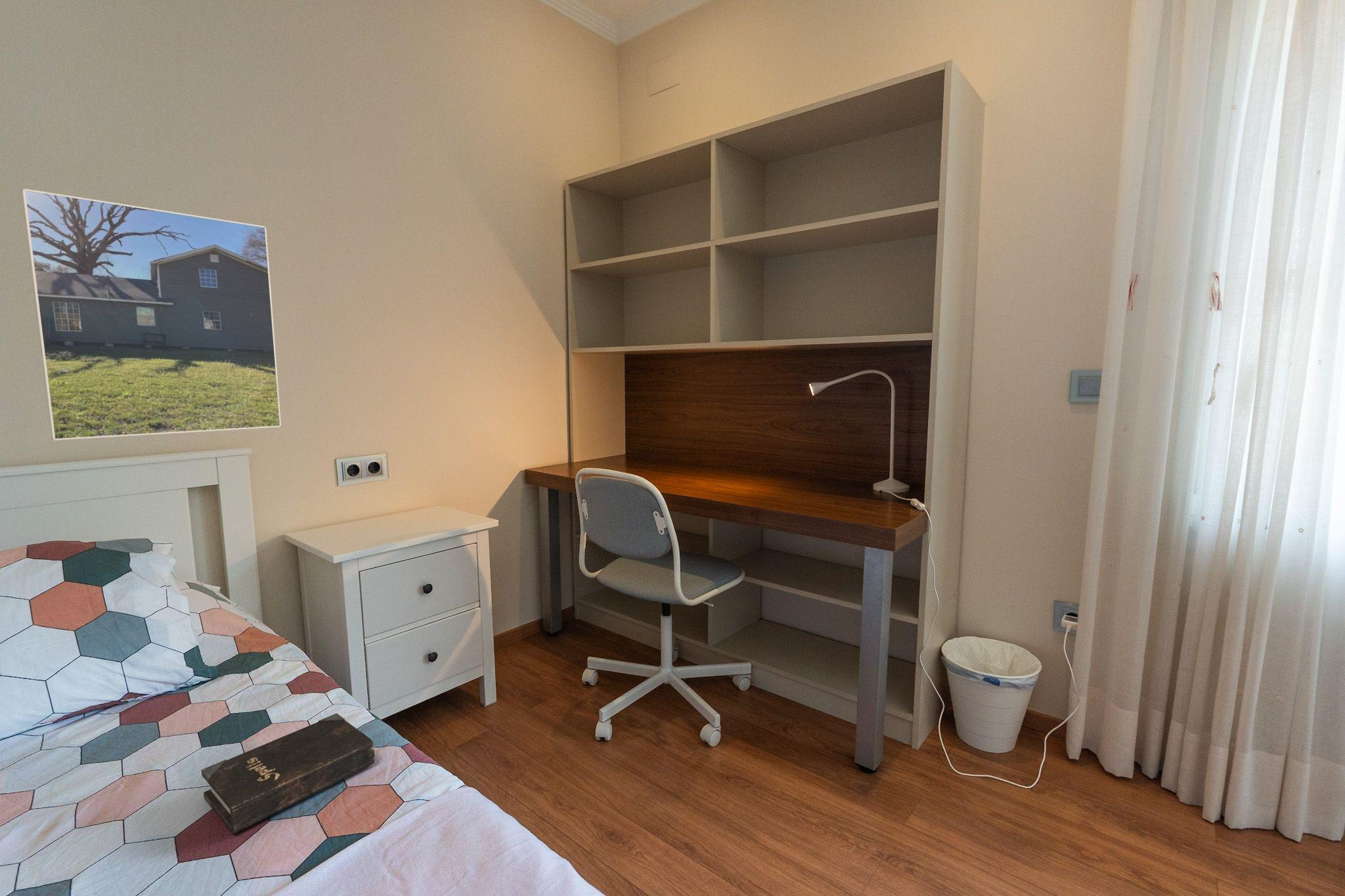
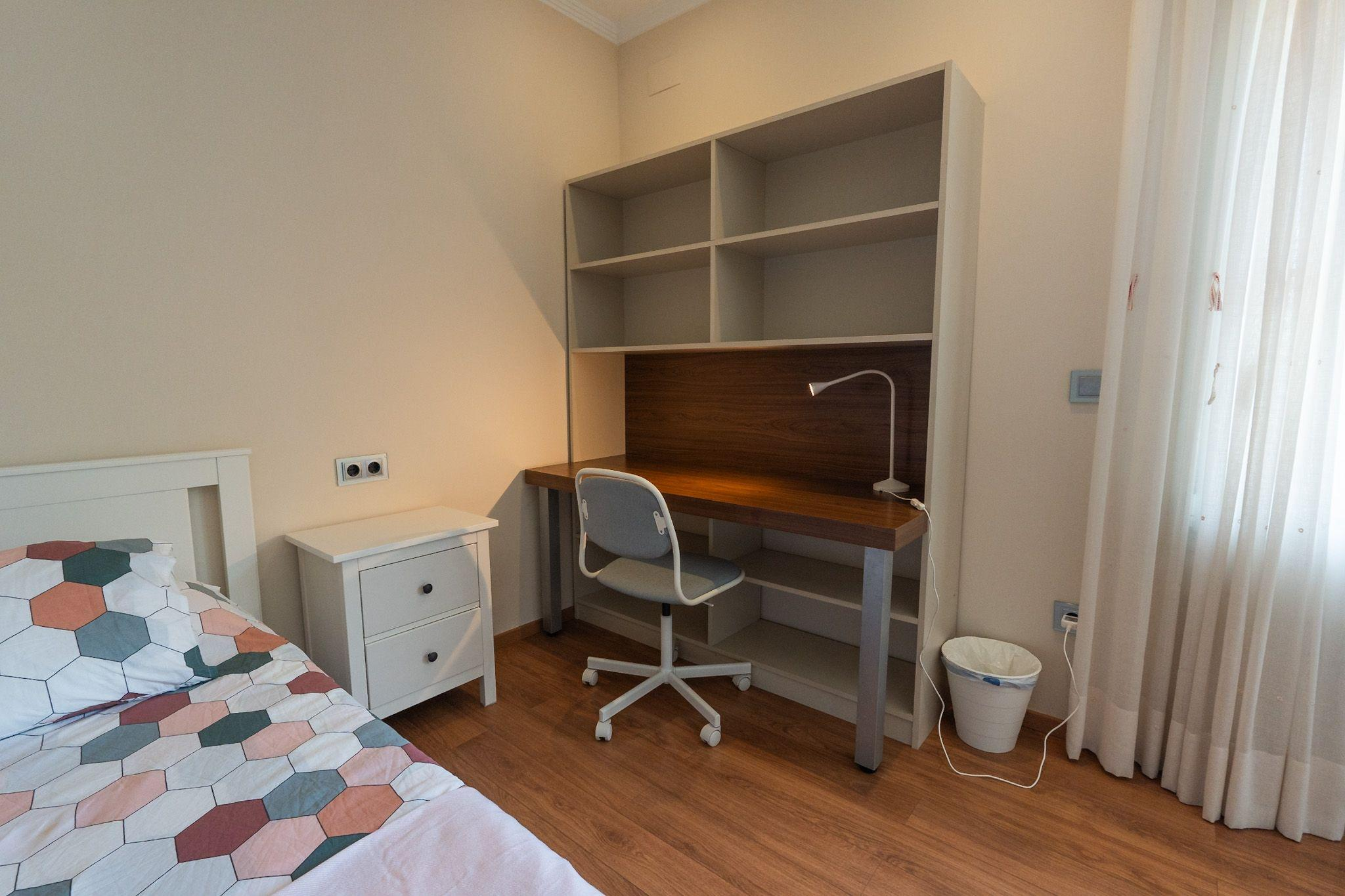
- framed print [21,188,282,441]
- hardback book [201,713,375,834]
